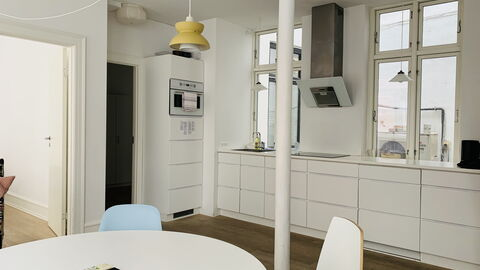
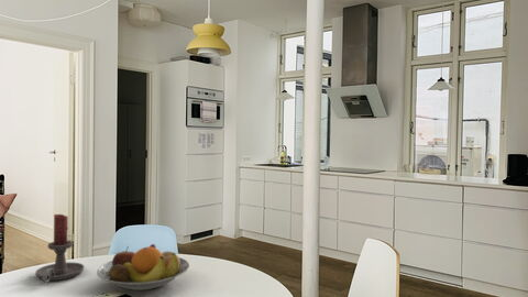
+ candle holder [34,213,86,284]
+ fruit bowl [96,243,190,292]
